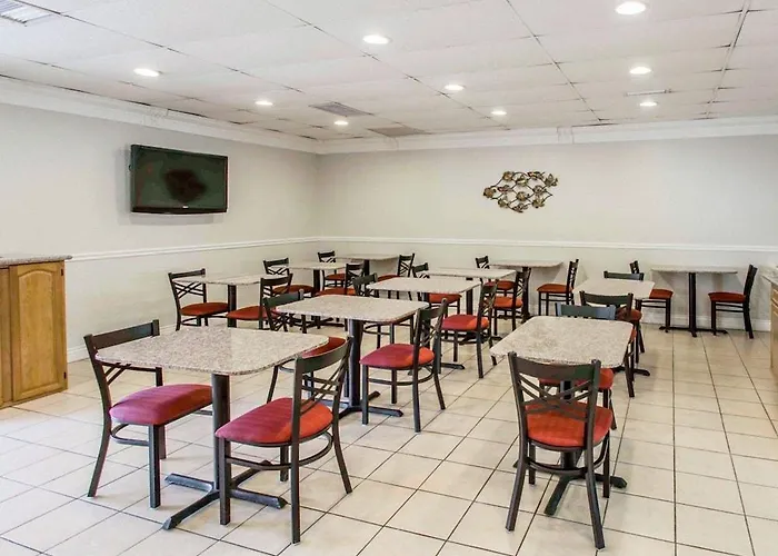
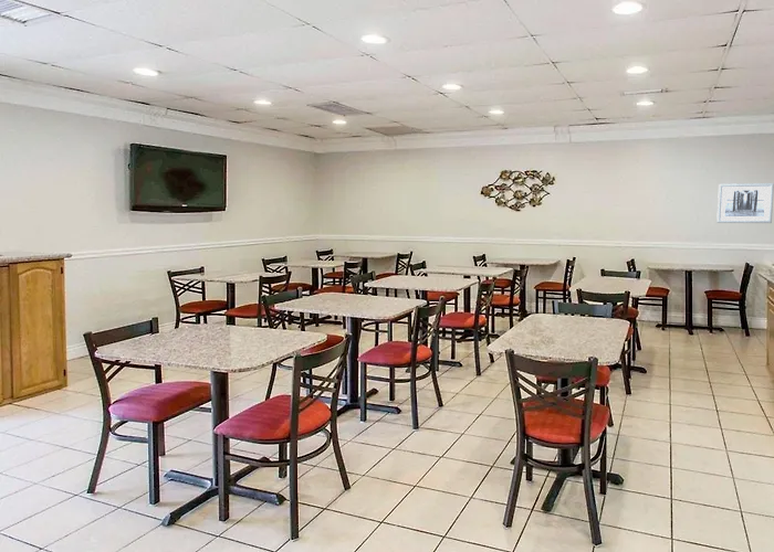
+ wall art [715,182,774,224]
